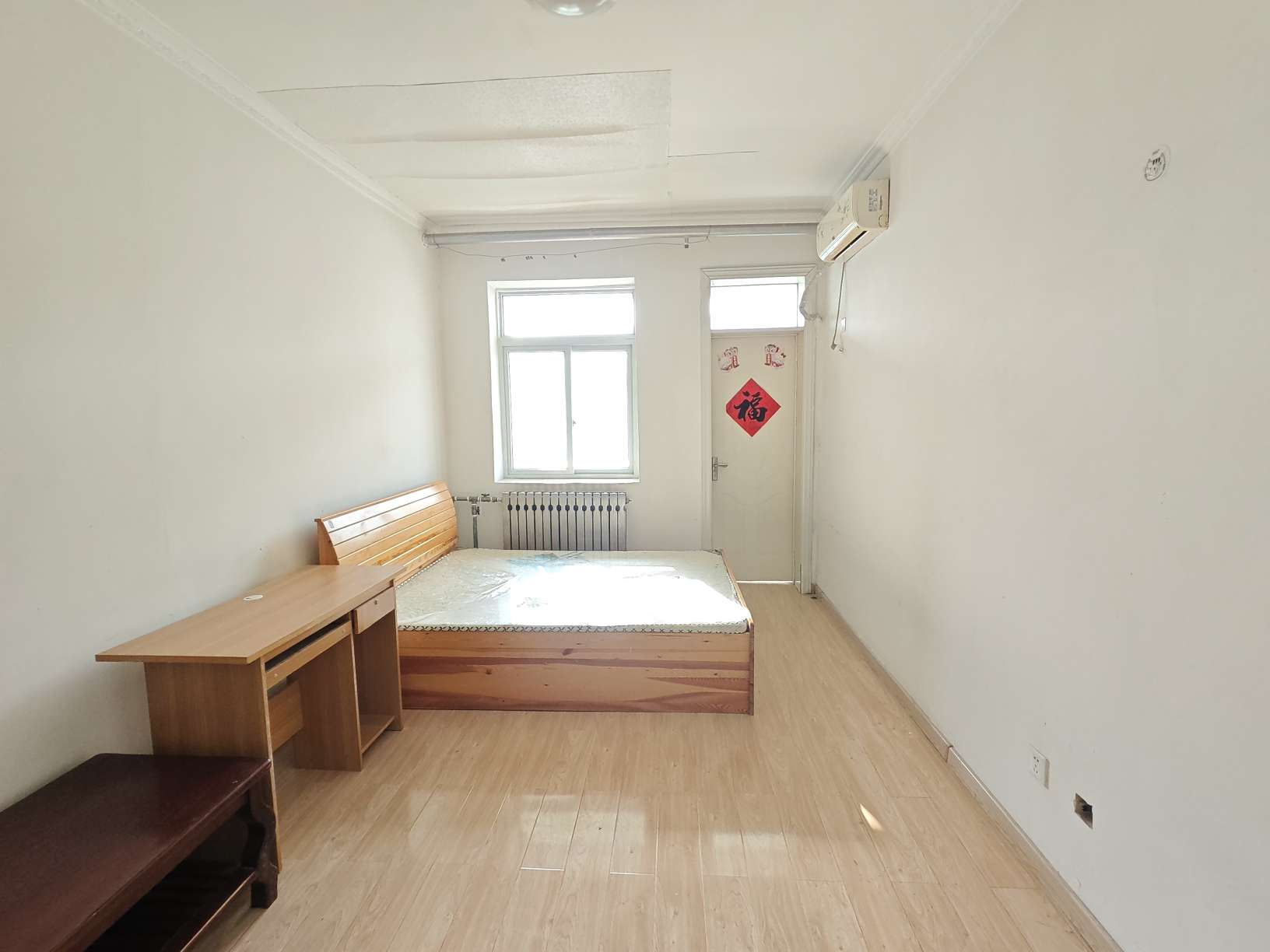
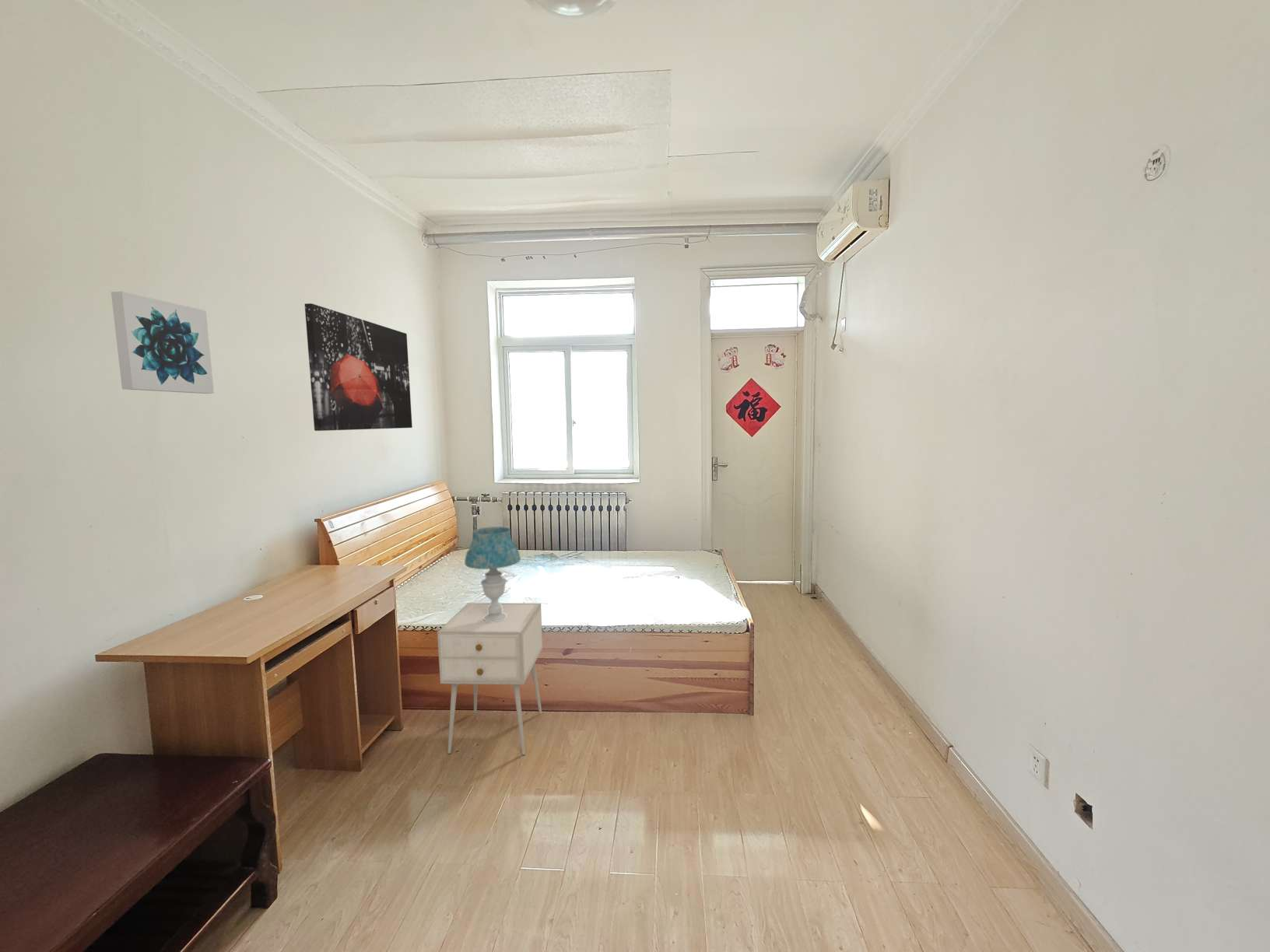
+ table lamp [464,526,521,622]
+ wall art [303,303,413,432]
+ nightstand [437,602,543,755]
+ wall art [111,291,215,394]
